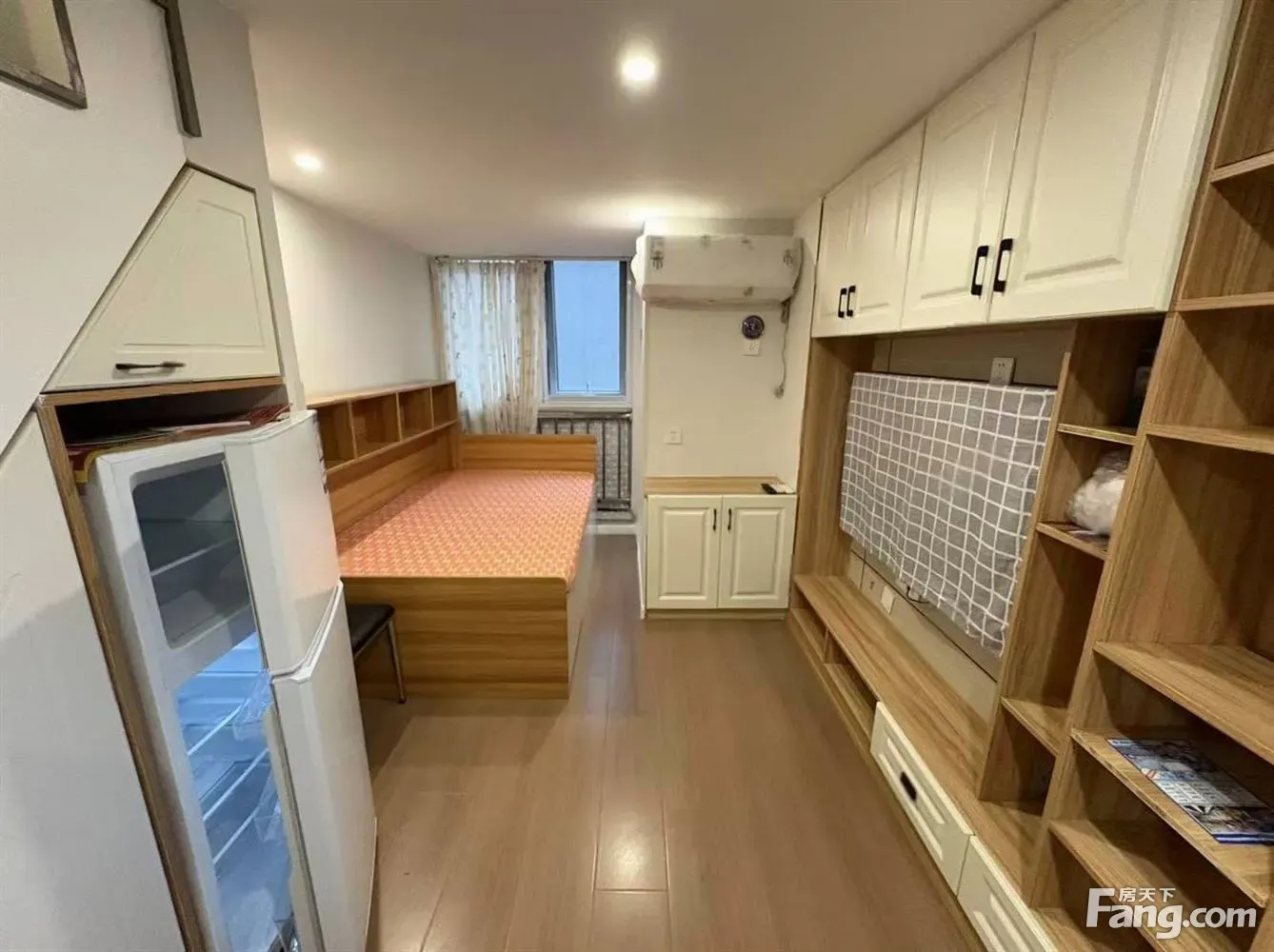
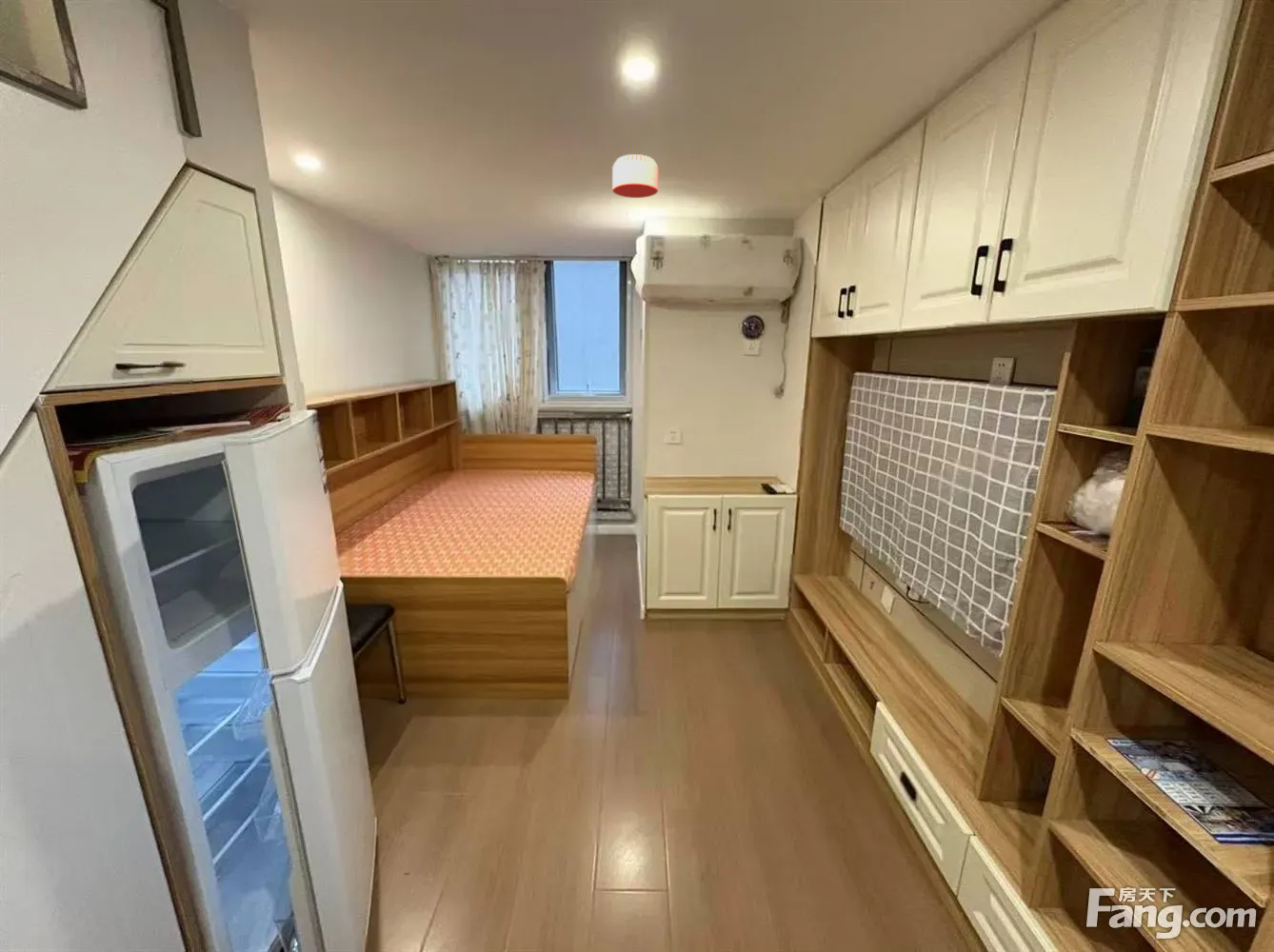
+ smoke detector [611,153,659,199]
